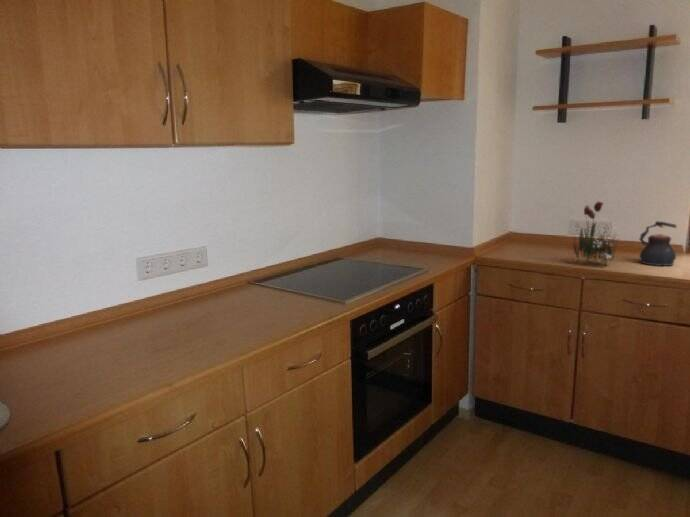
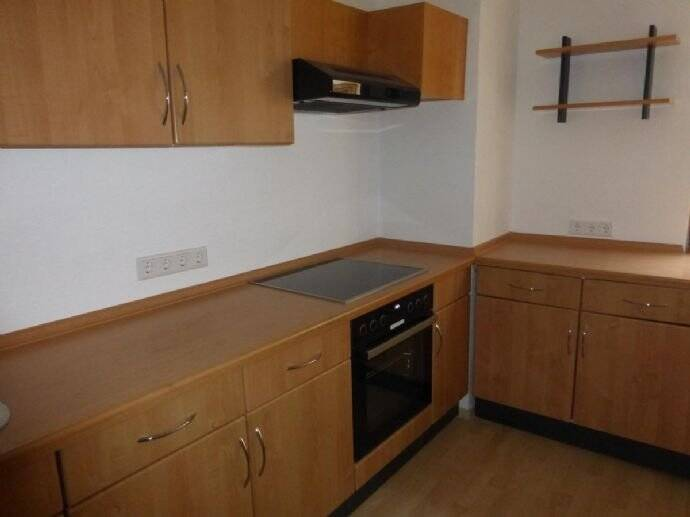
- flower [568,201,620,268]
- teapot [638,220,677,267]
